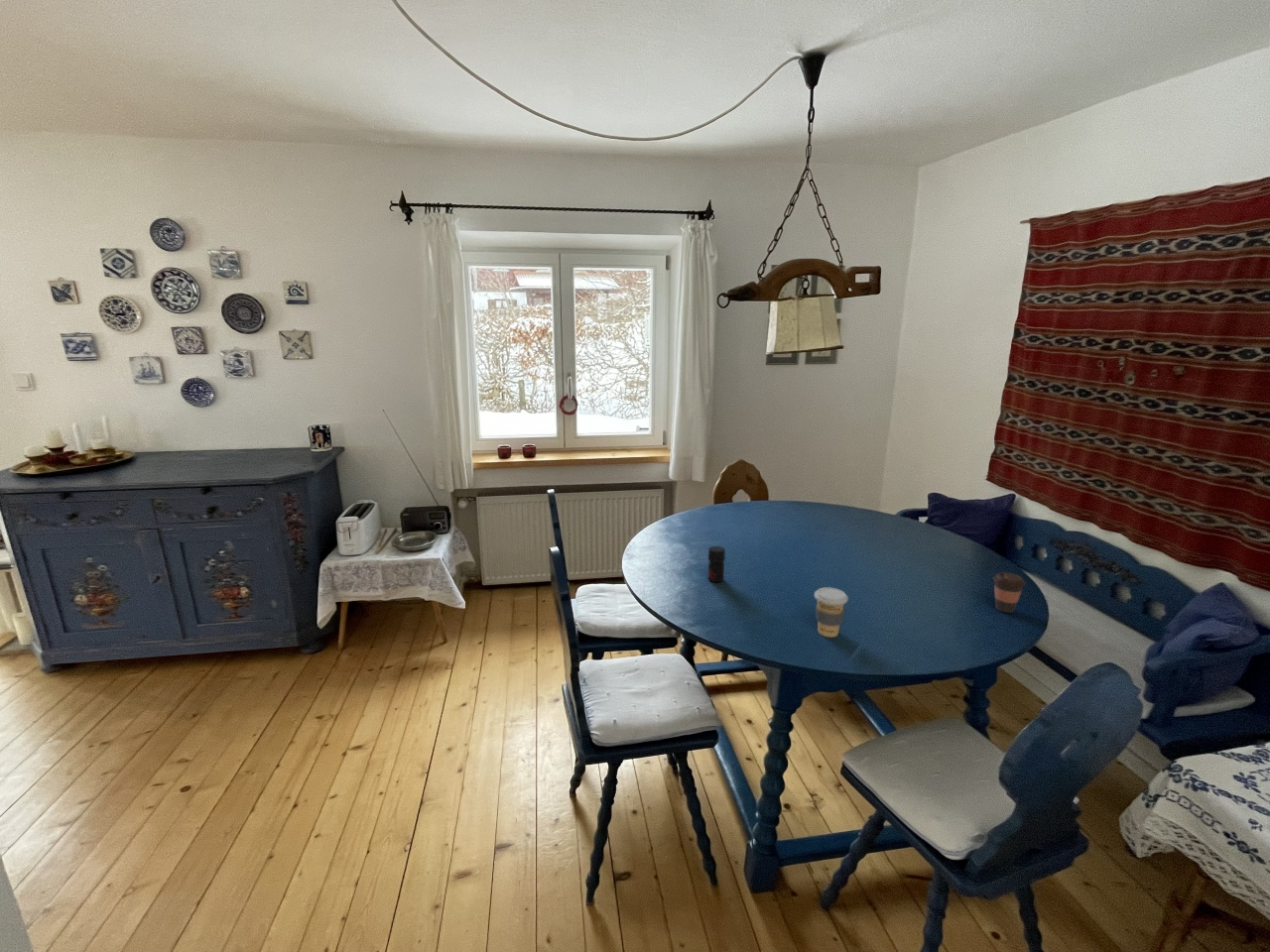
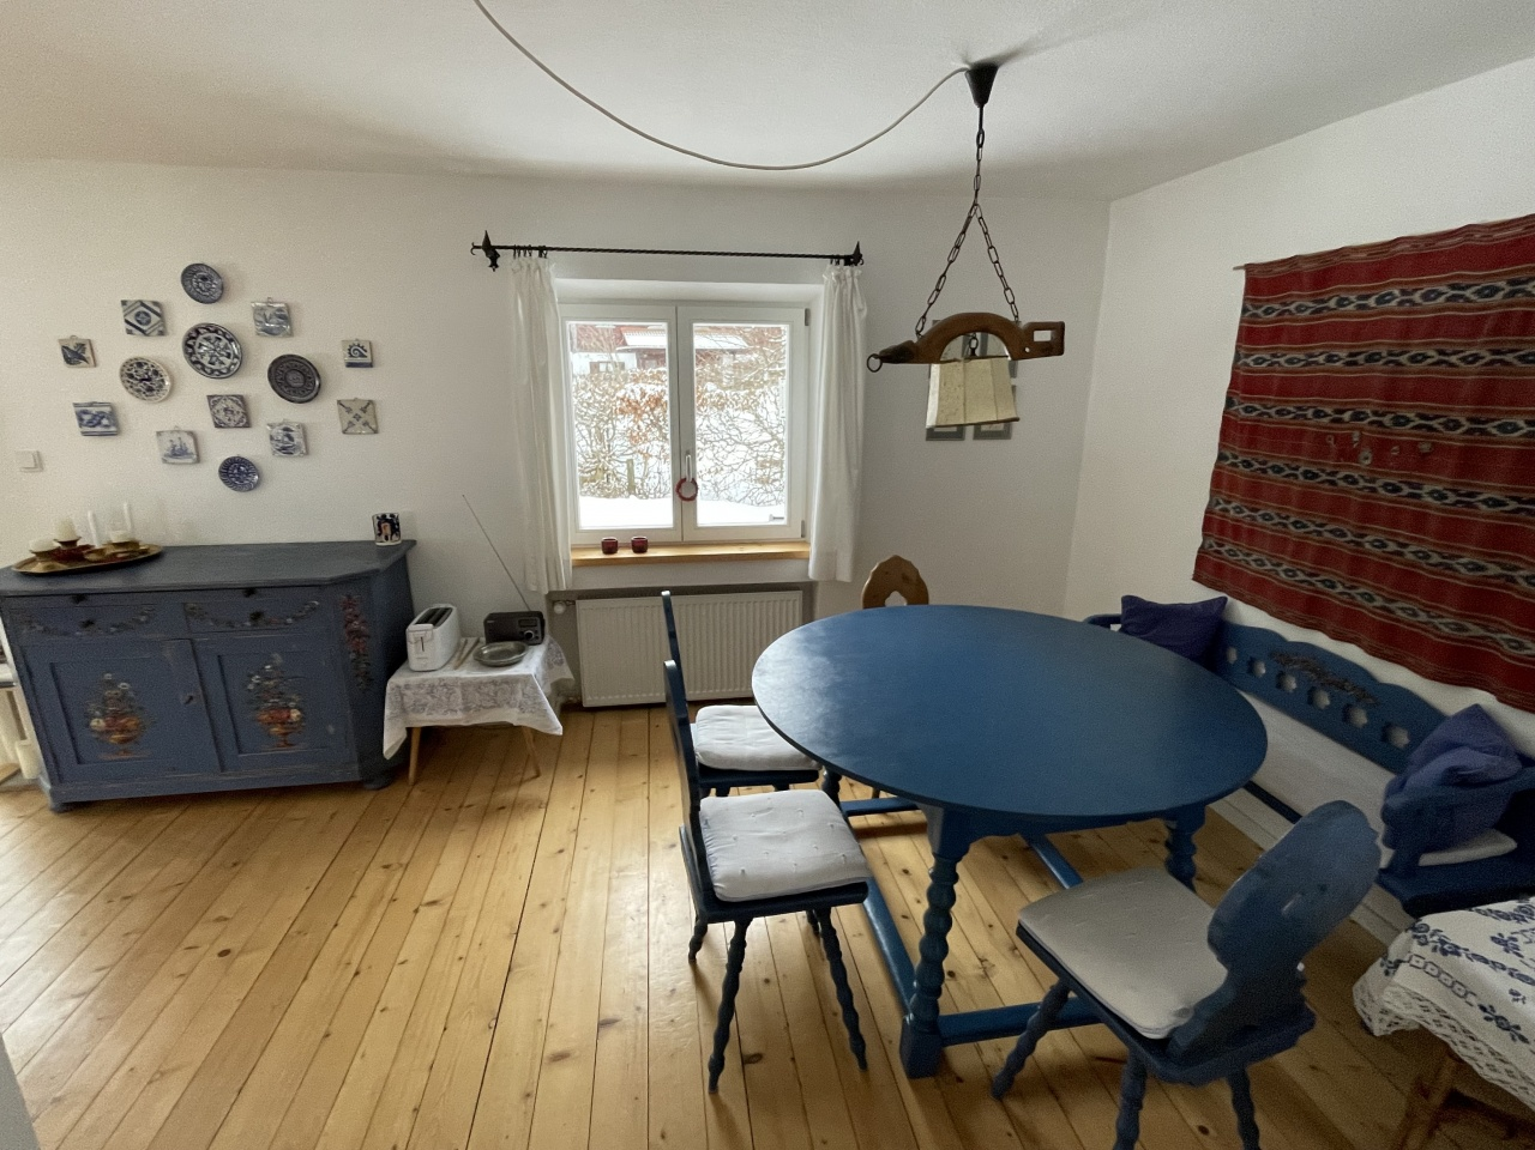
- coffee cup [814,586,849,638]
- jar [707,545,726,583]
- coffee cup [992,571,1027,614]
